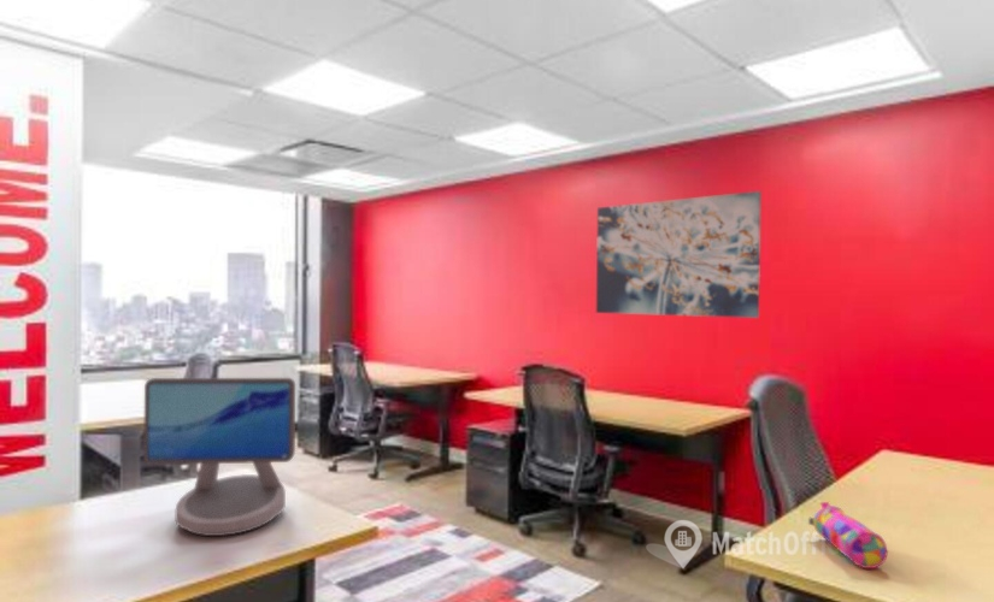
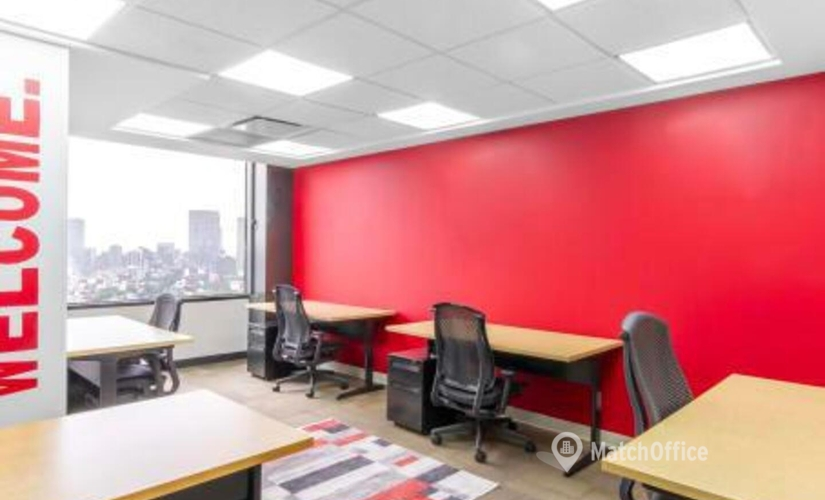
- wall art [595,190,763,319]
- computer monitor [142,377,296,537]
- pencil case [807,501,889,569]
